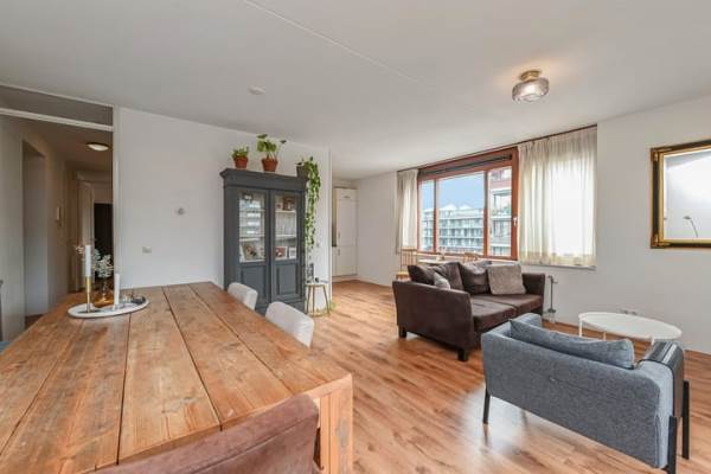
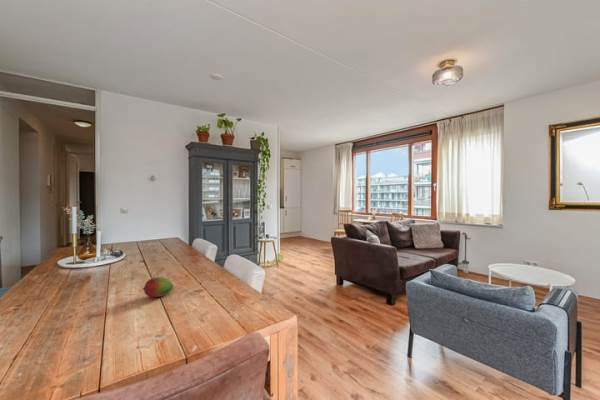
+ fruit [142,276,174,298]
